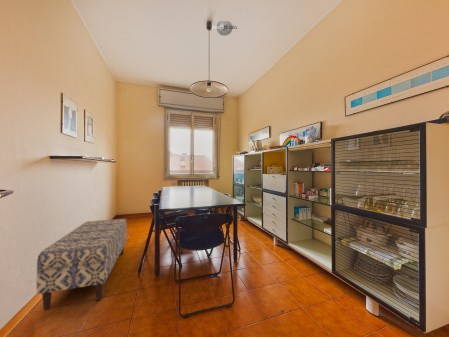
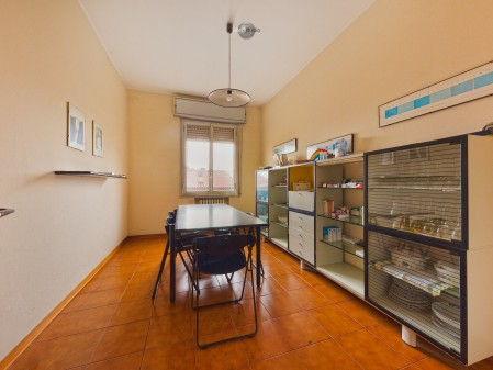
- bench [35,218,128,311]
